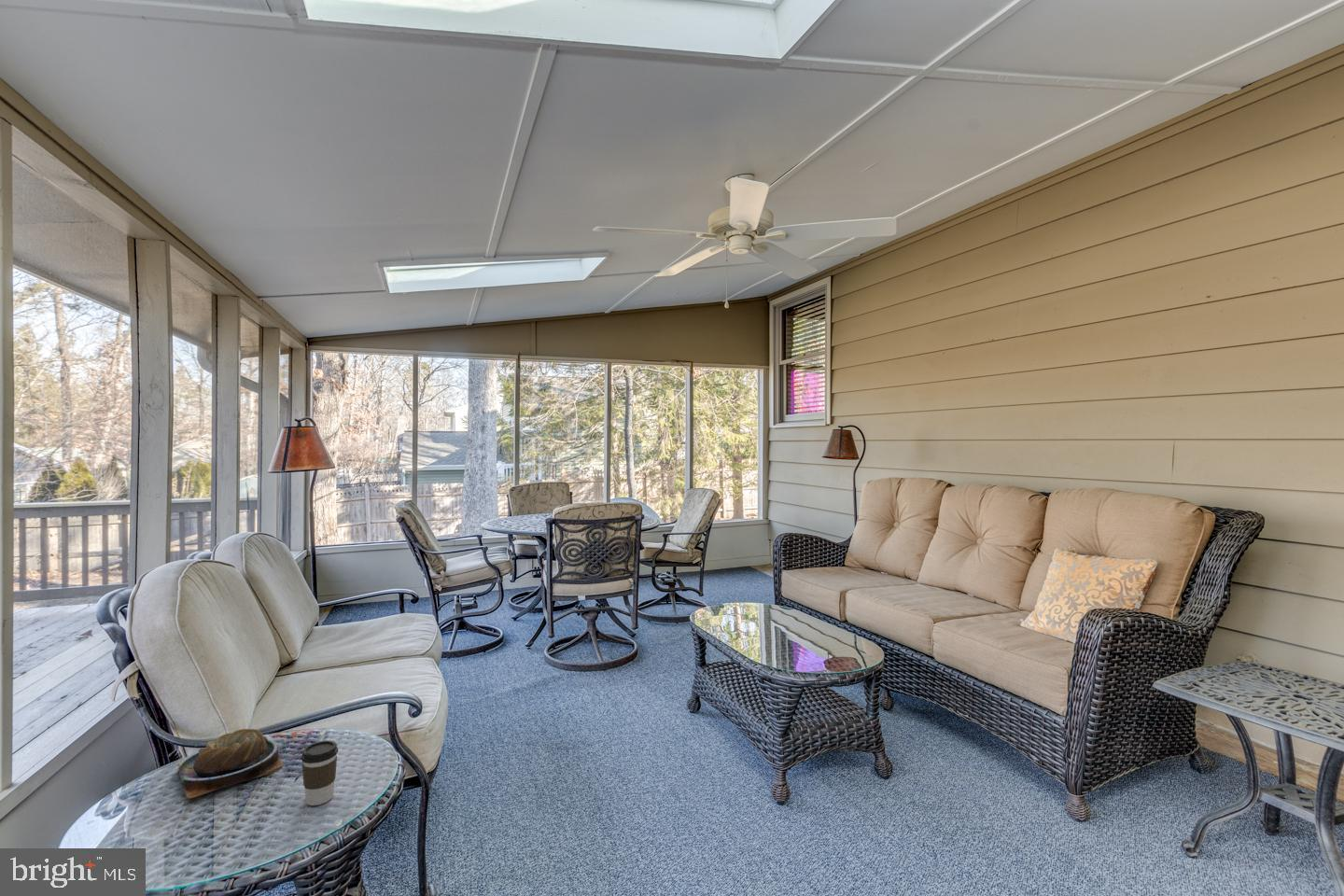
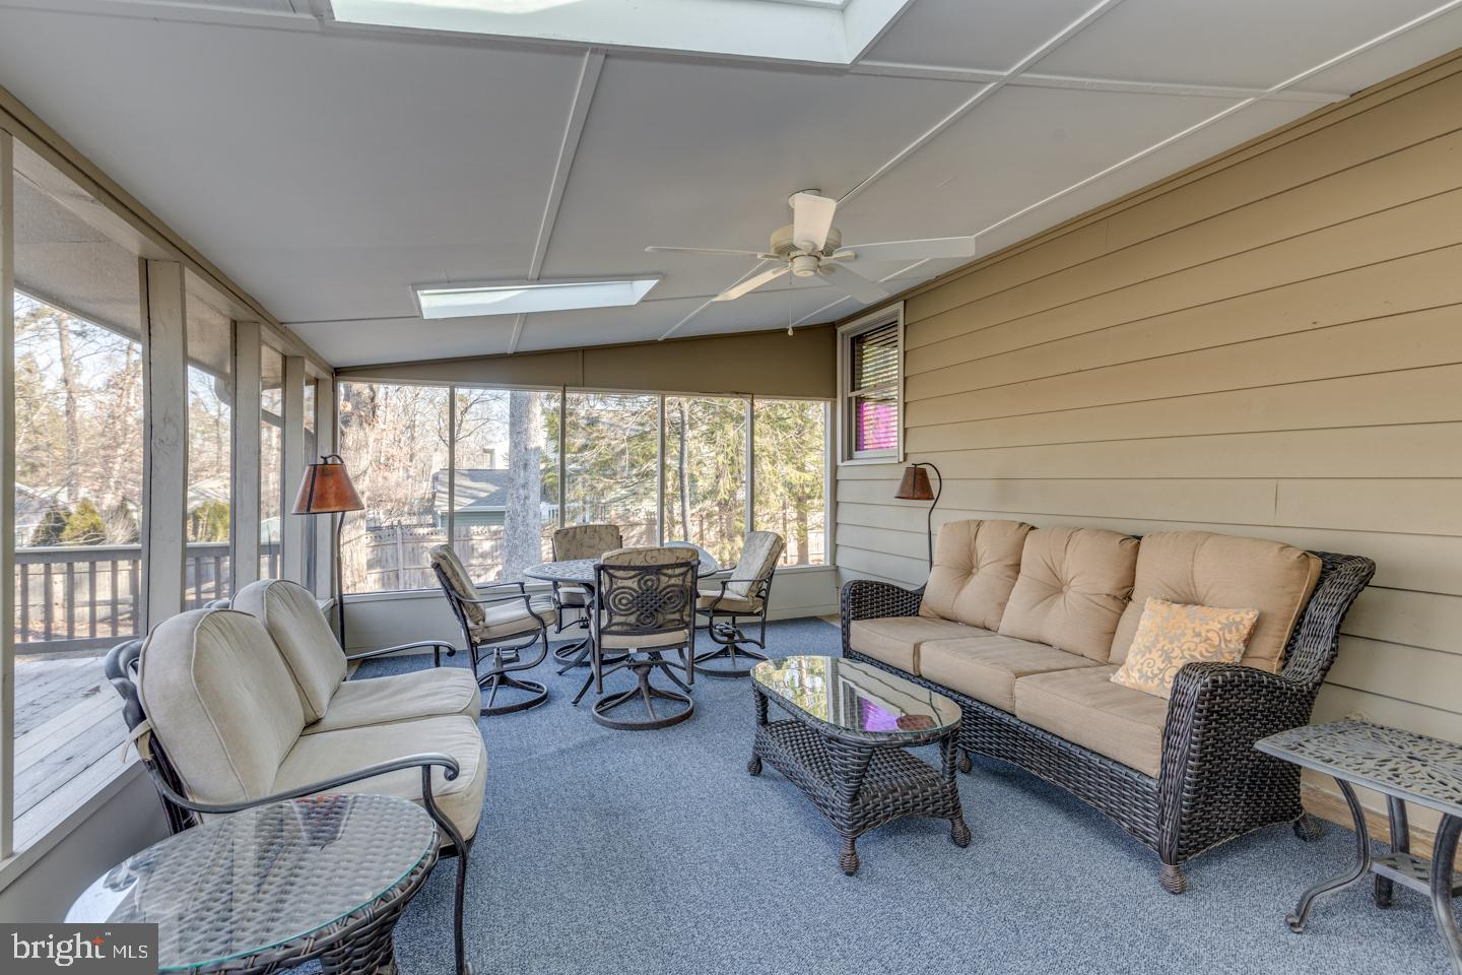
- pastry [175,728,284,799]
- coffee cup [300,739,339,806]
